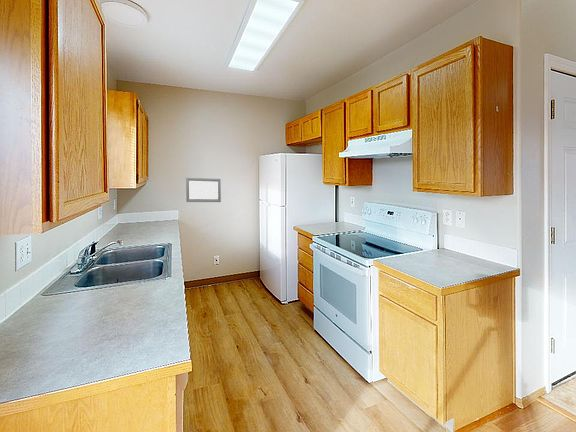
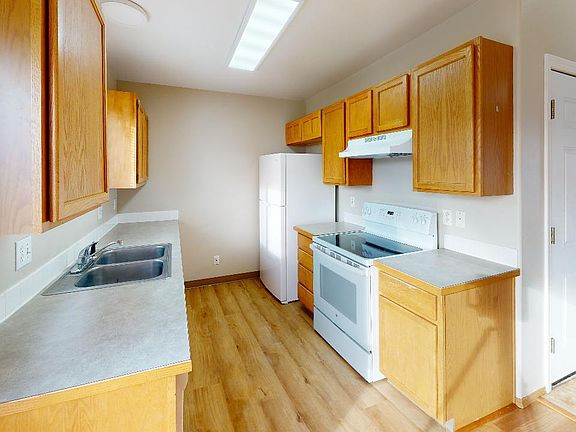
- wall art [185,177,222,203]
